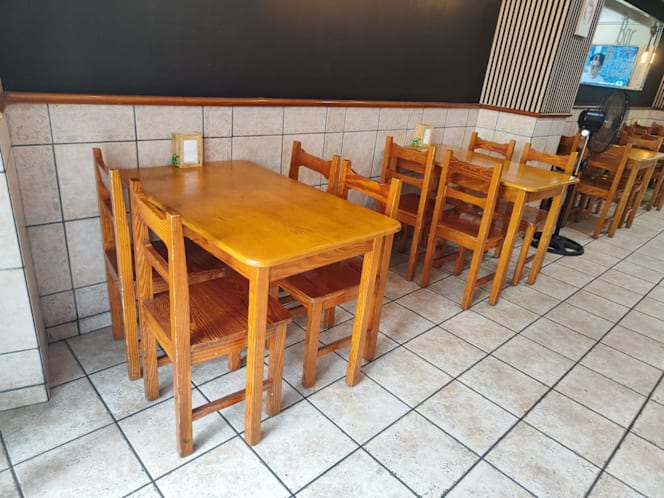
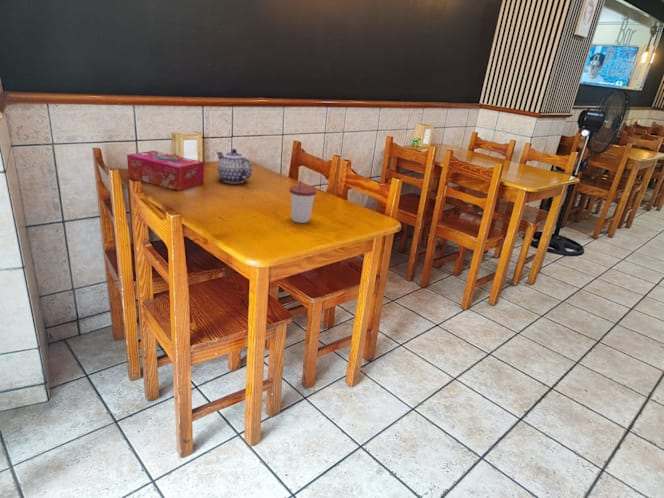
+ tissue box [126,150,205,192]
+ cup [288,180,317,224]
+ teapot [216,148,253,184]
